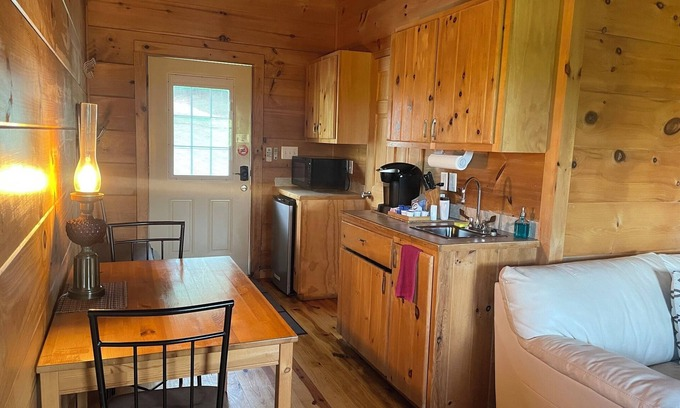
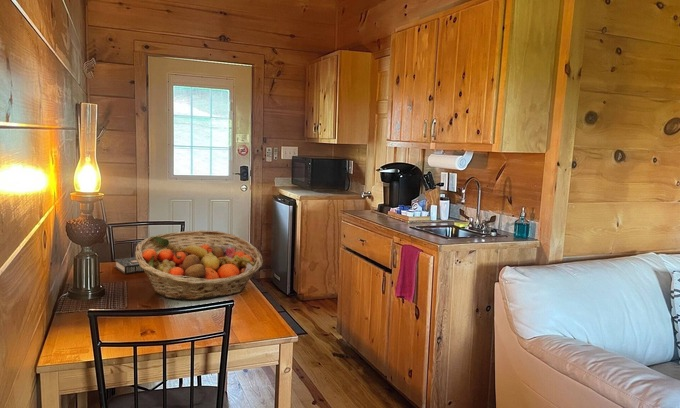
+ fruit basket [134,230,263,301]
+ book [114,256,145,275]
